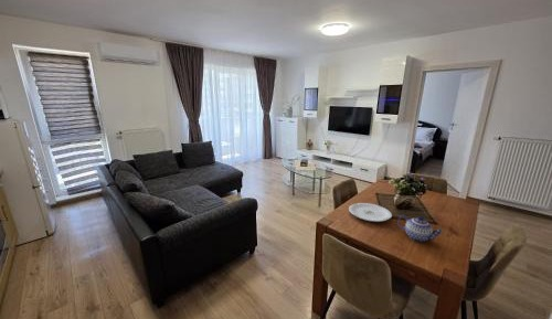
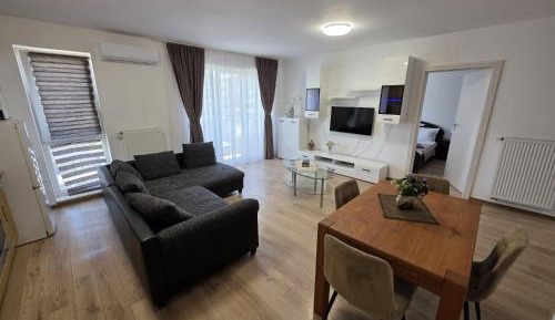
- teapot [396,214,444,243]
- plate [348,202,393,223]
